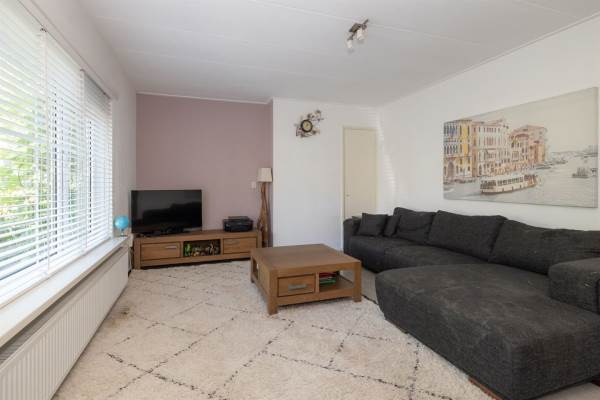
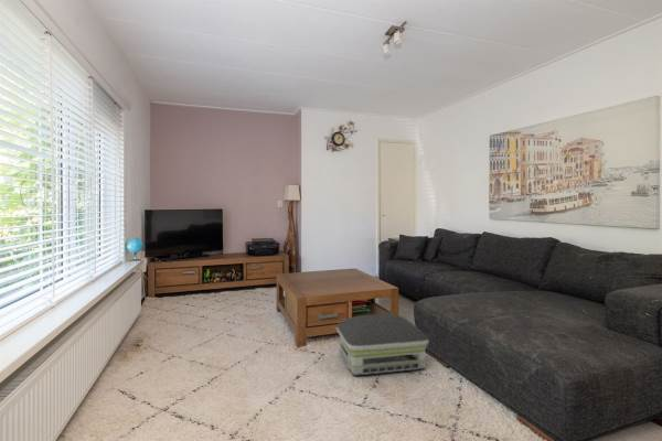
+ air purifier [335,313,429,377]
